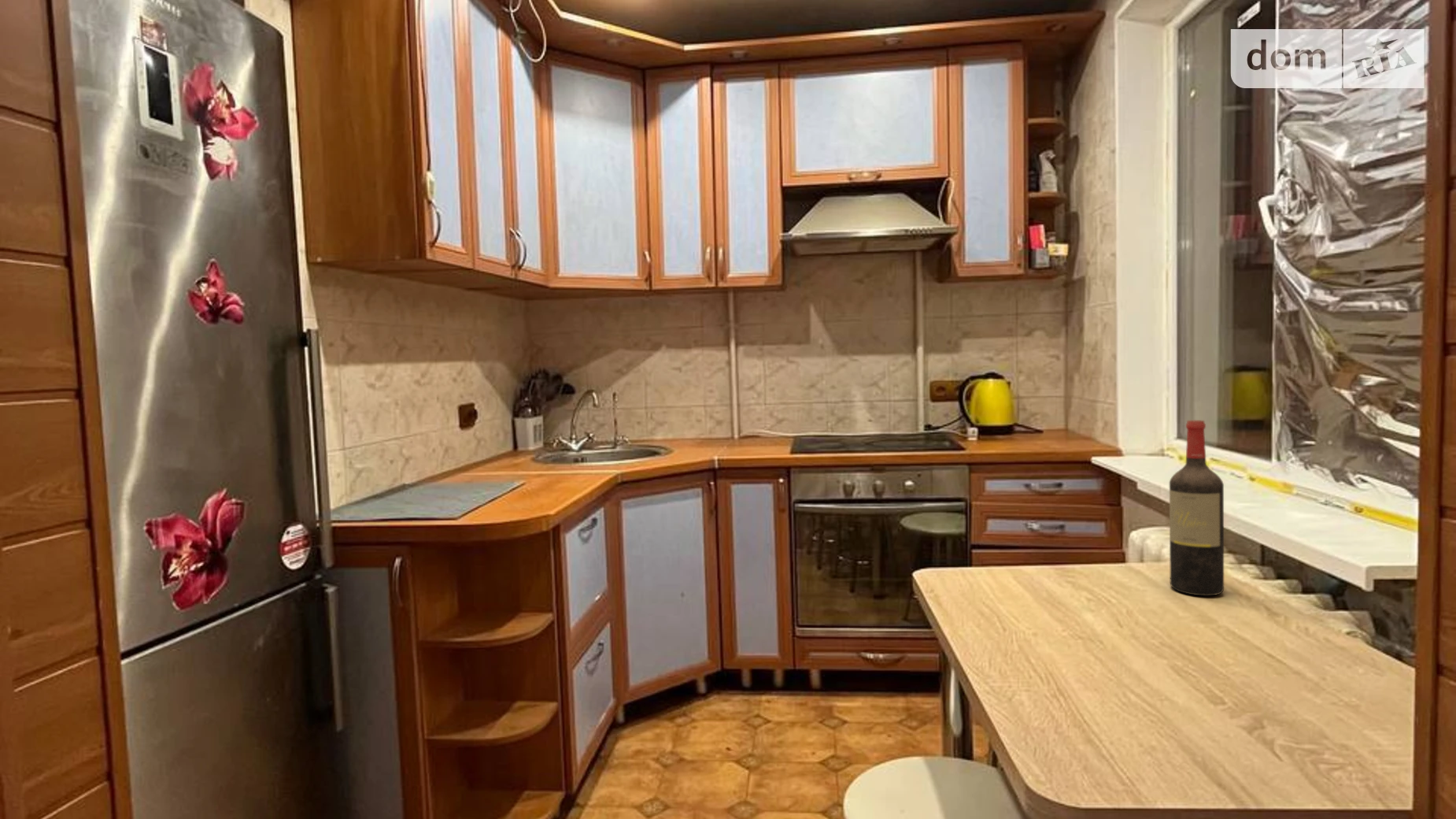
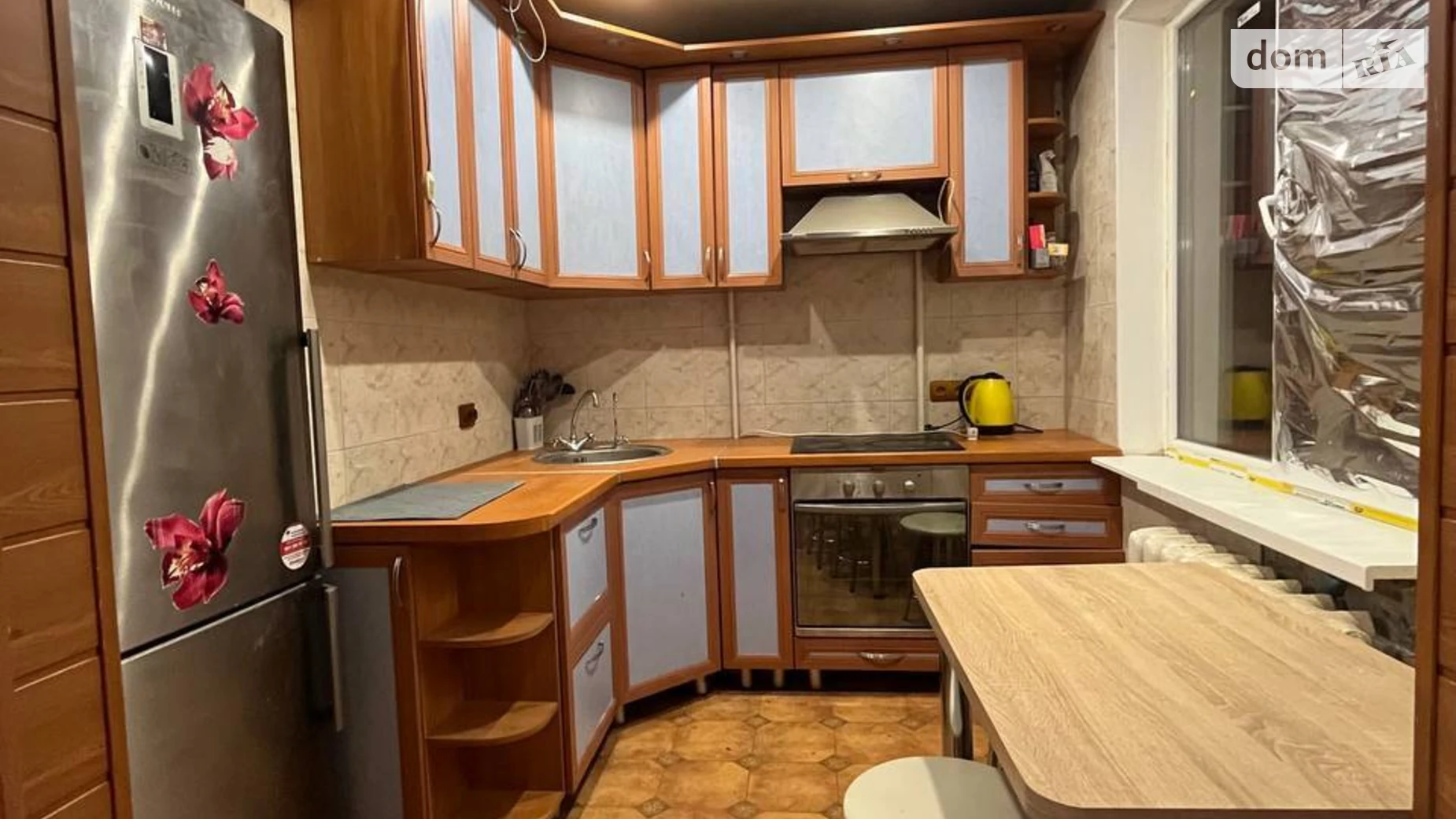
- wine bottle [1169,419,1225,597]
